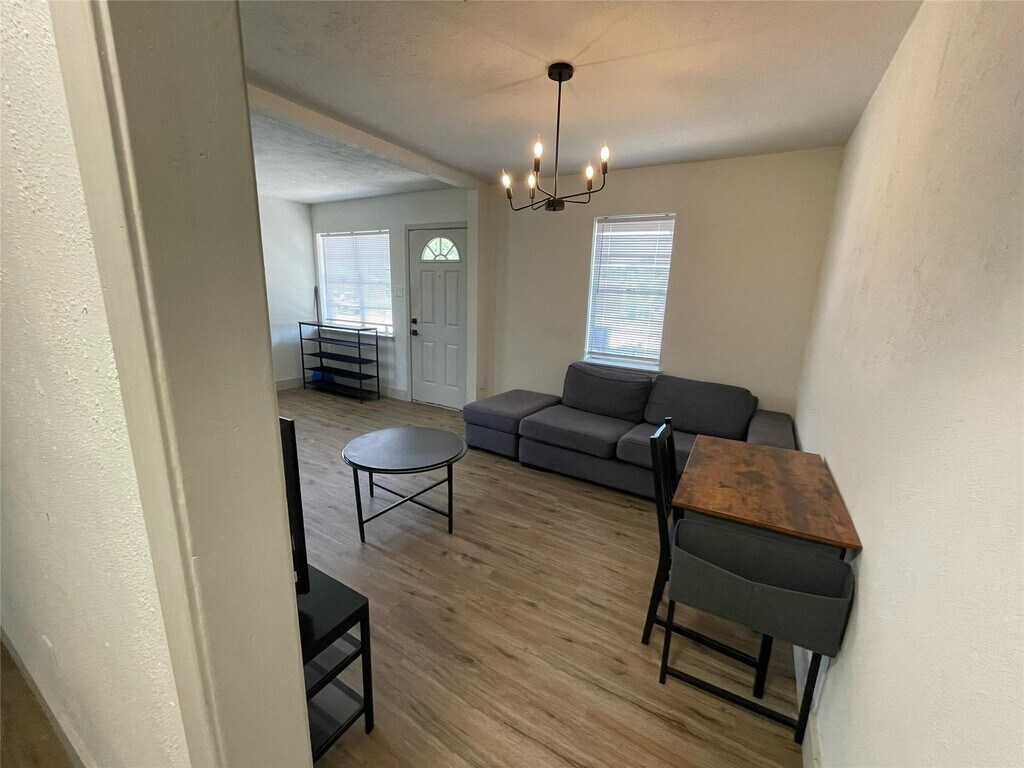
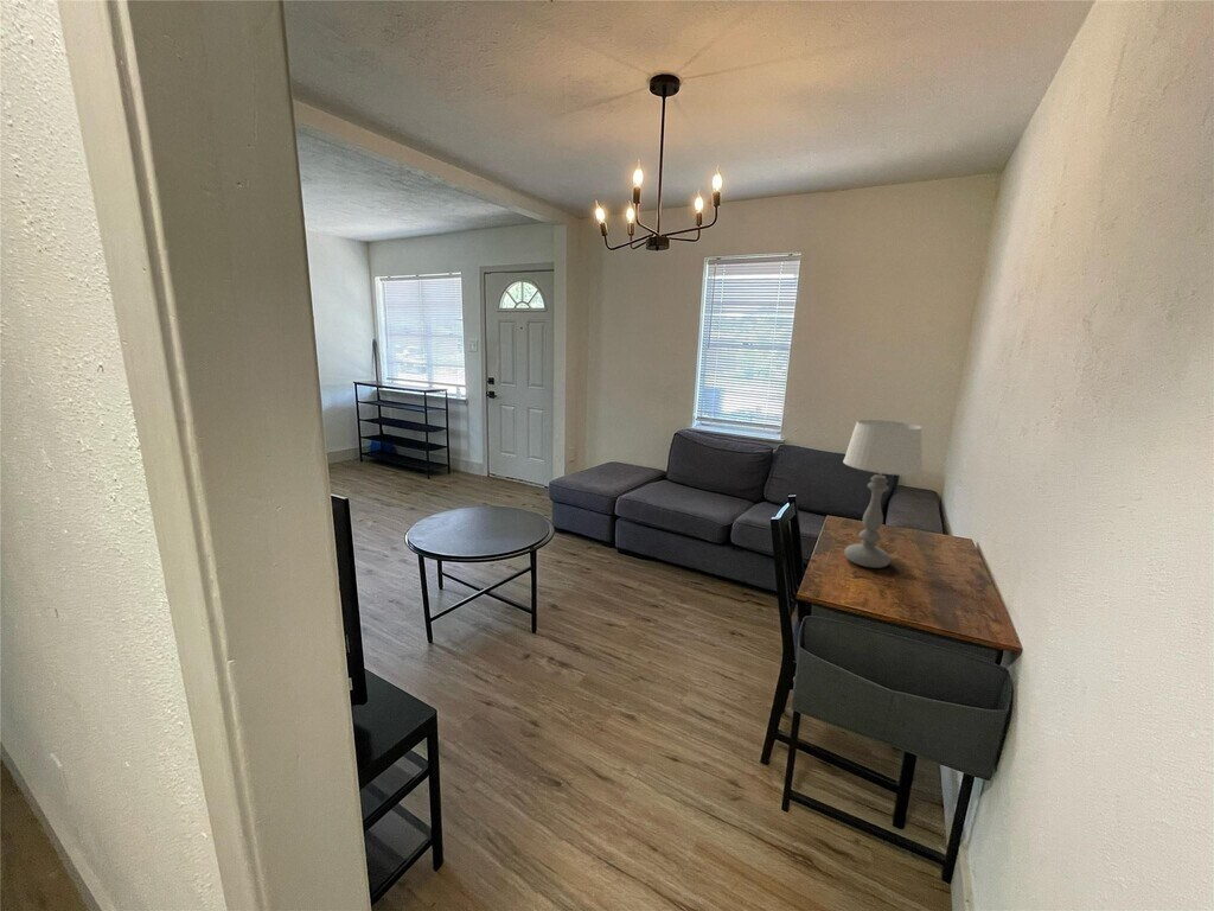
+ table lamp [842,419,924,569]
